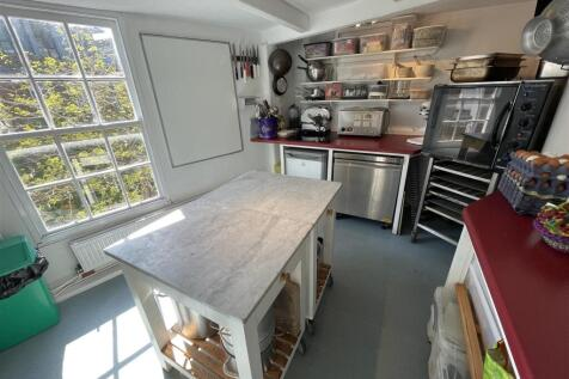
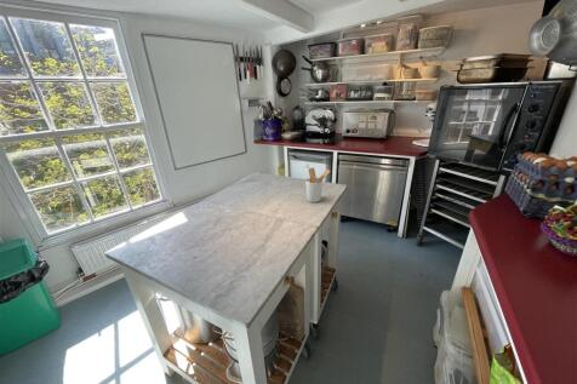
+ utensil holder [304,167,331,204]
